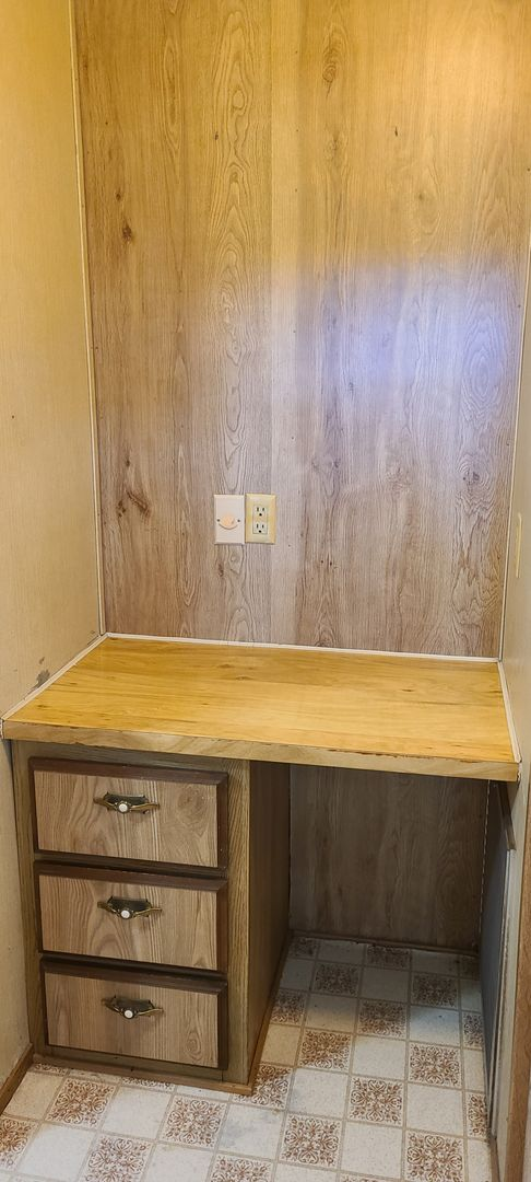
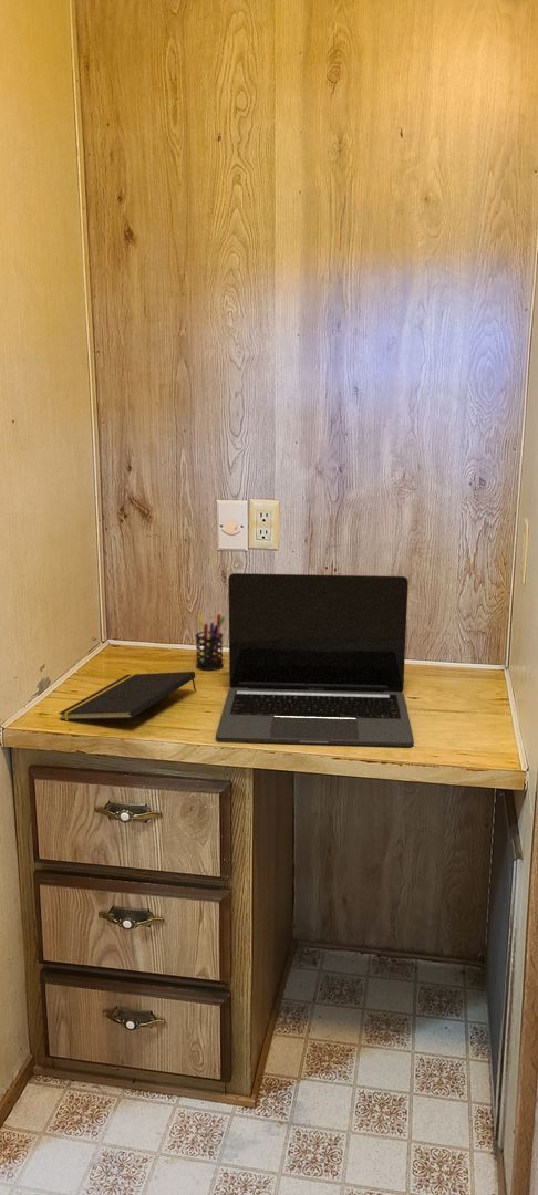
+ laptop [215,572,415,747]
+ pen holder [195,613,226,672]
+ notepad [58,671,197,721]
